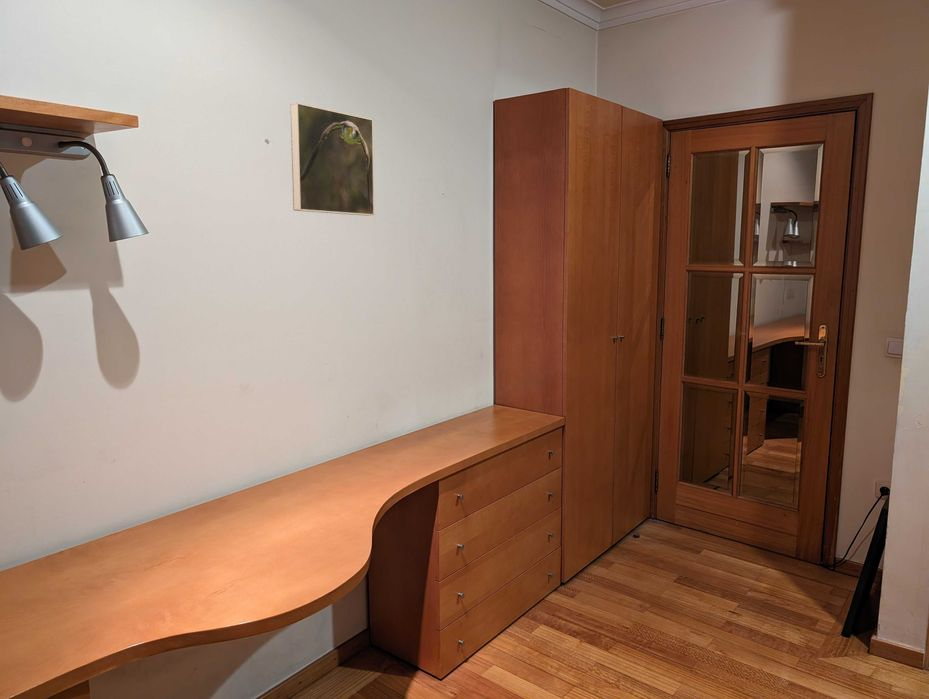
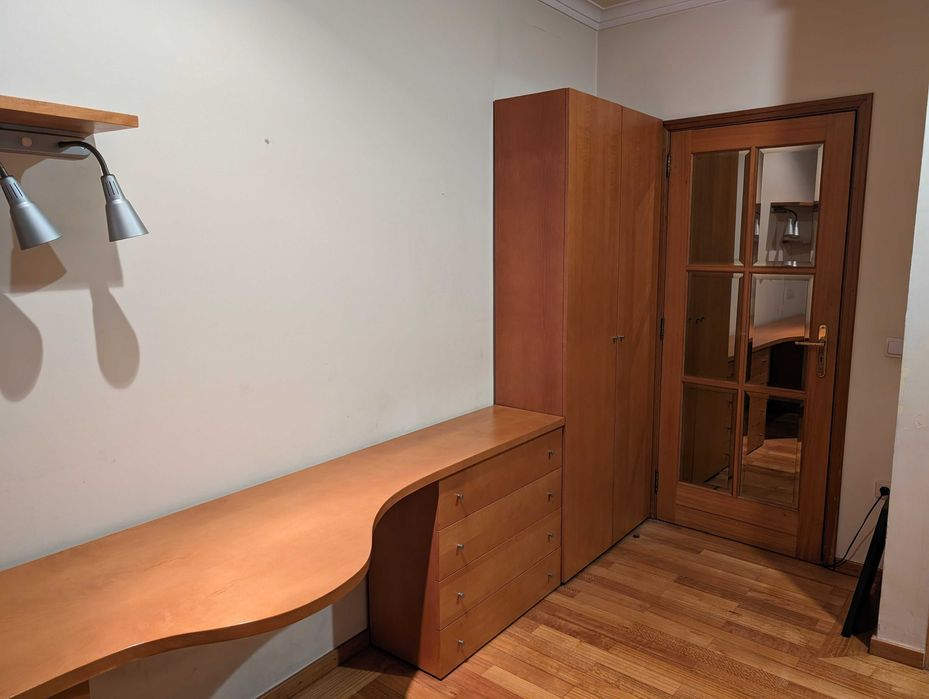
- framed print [289,101,375,217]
